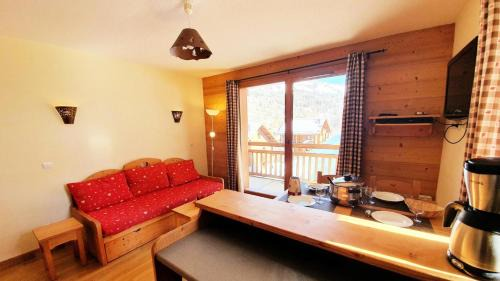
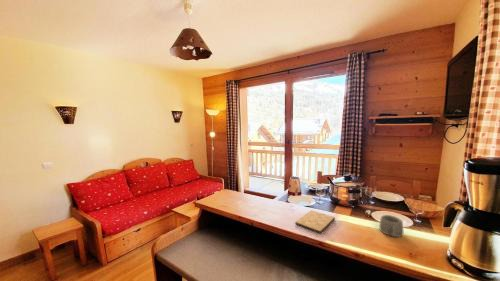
+ mug [378,214,404,238]
+ cutting board [294,209,336,234]
